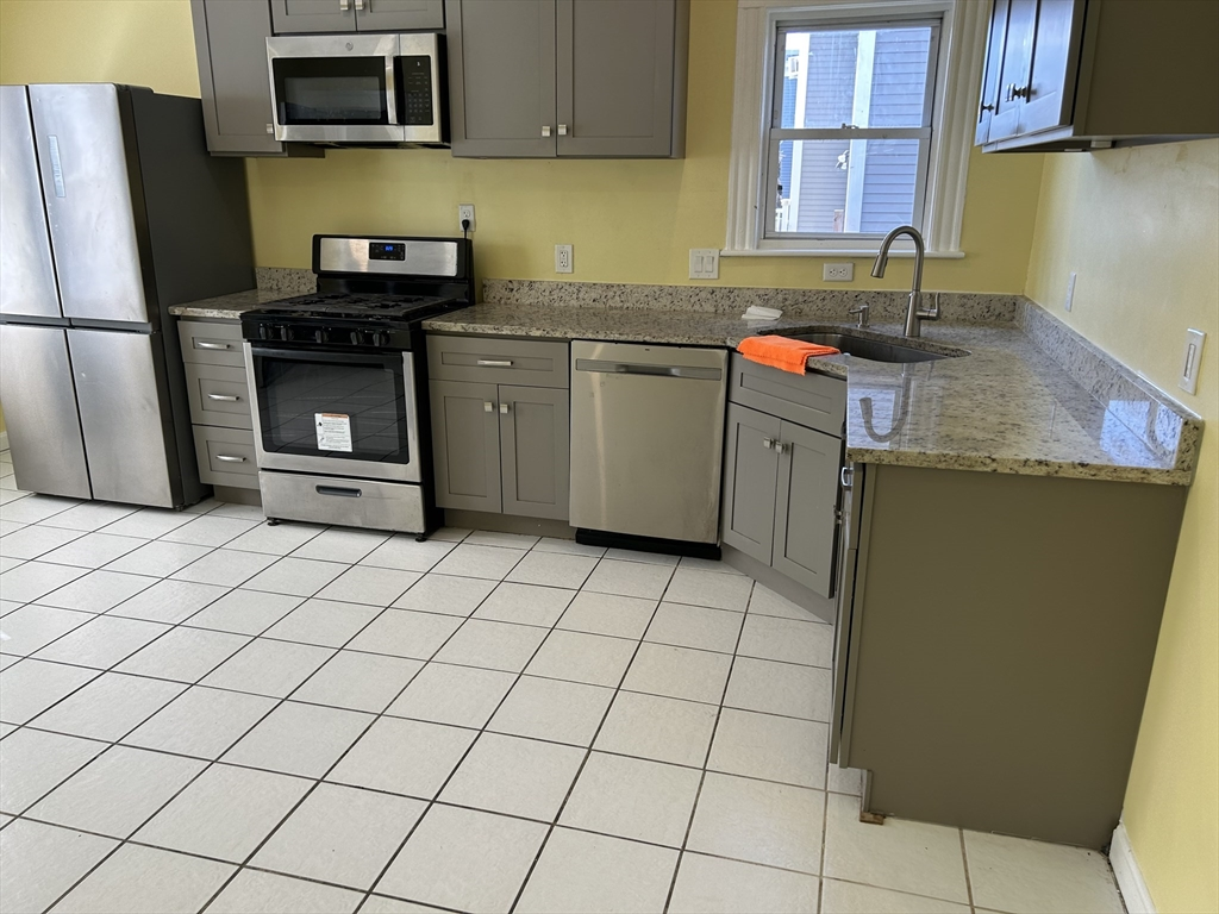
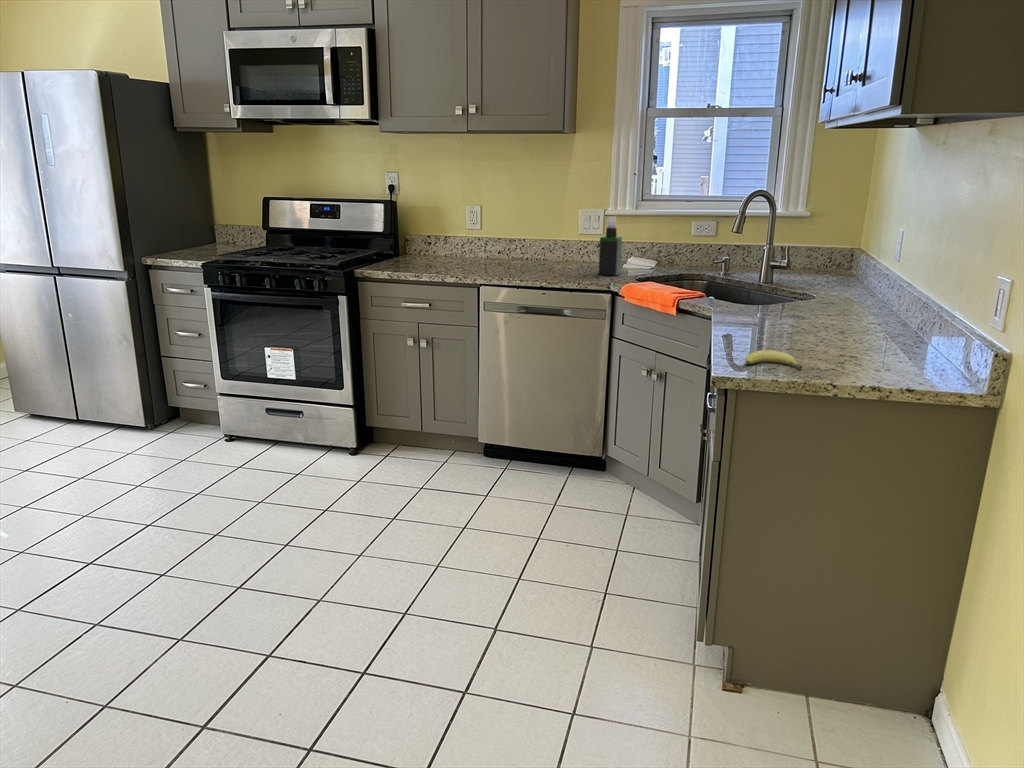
+ fruit [745,349,804,370]
+ spray bottle [598,216,623,277]
